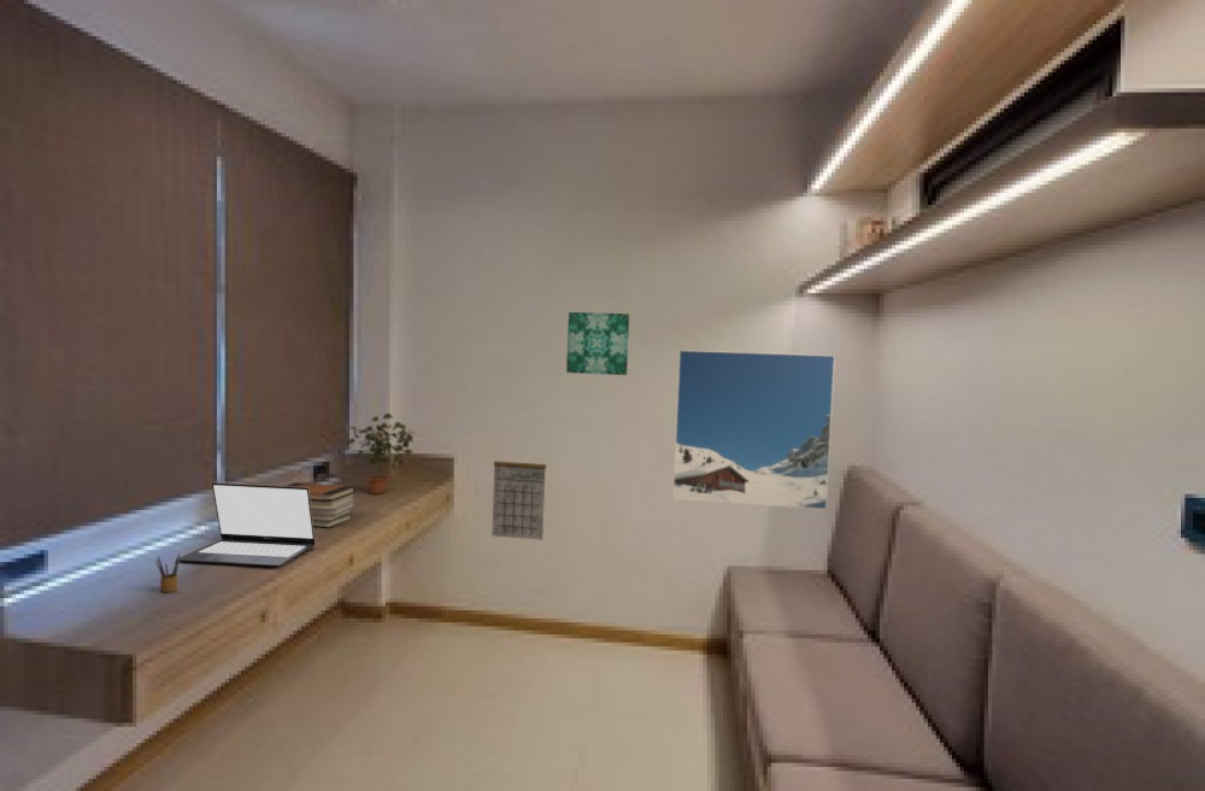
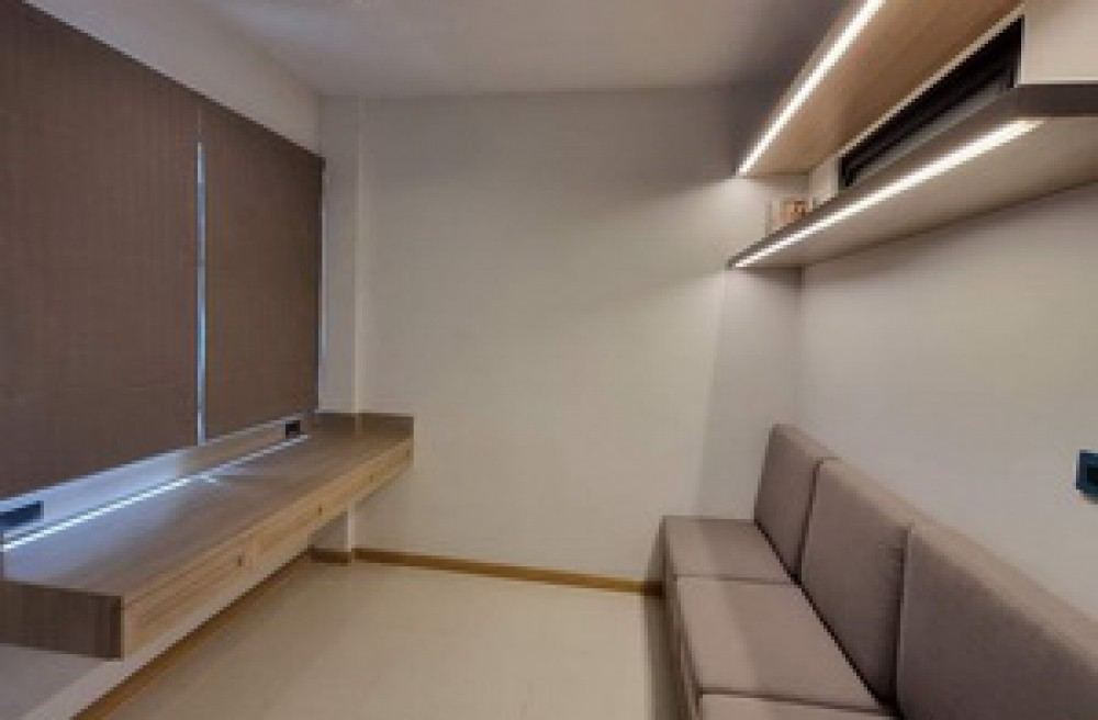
- calendar [490,446,547,541]
- laptop [175,481,317,567]
- potted plant [346,412,417,496]
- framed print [671,348,836,511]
- pencil box [154,552,181,593]
- book stack [284,481,357,529]
- wall art [565,311,630,376]
